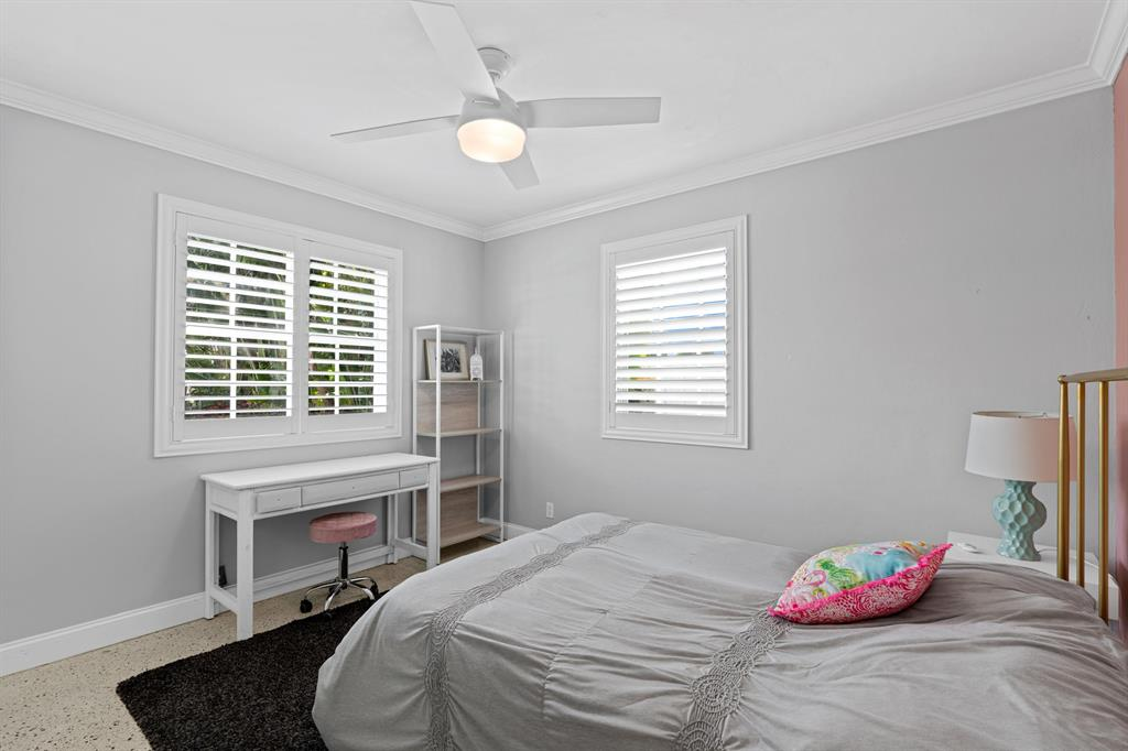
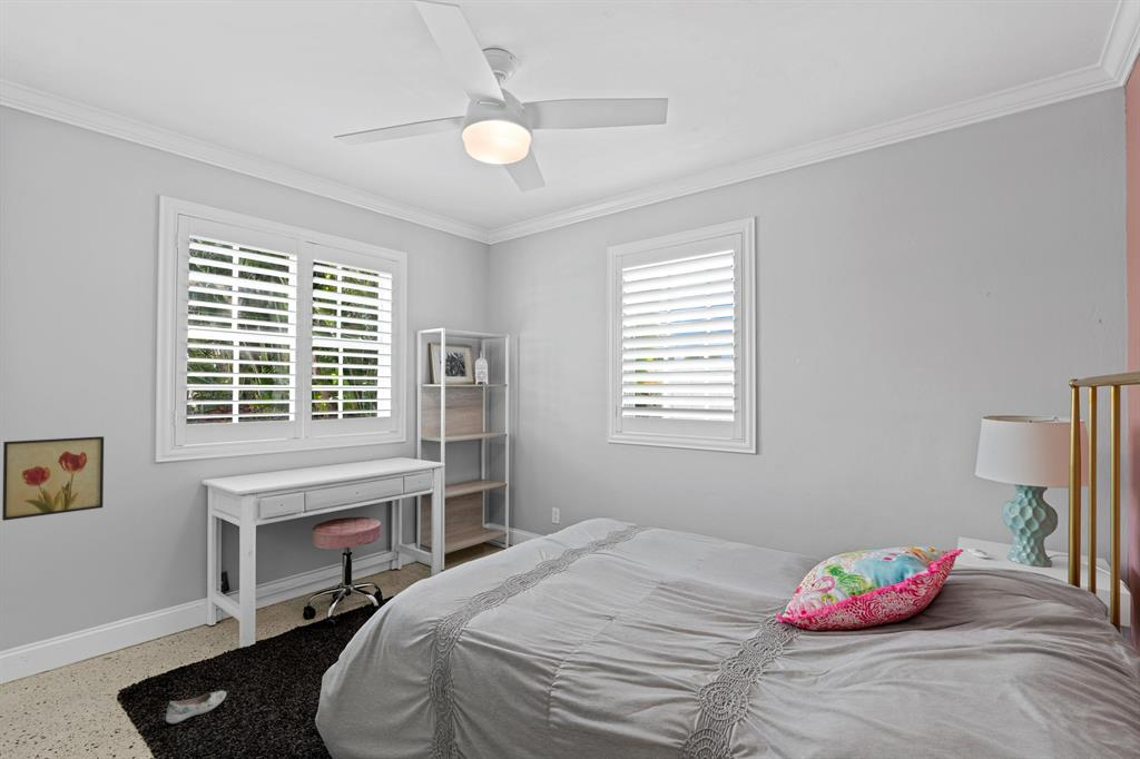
+ wall art [1,435,105,522]
+ shoe [165,690,227,724]
